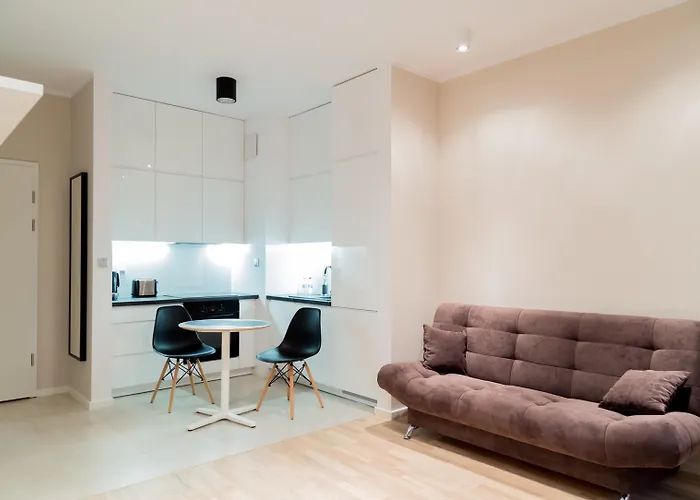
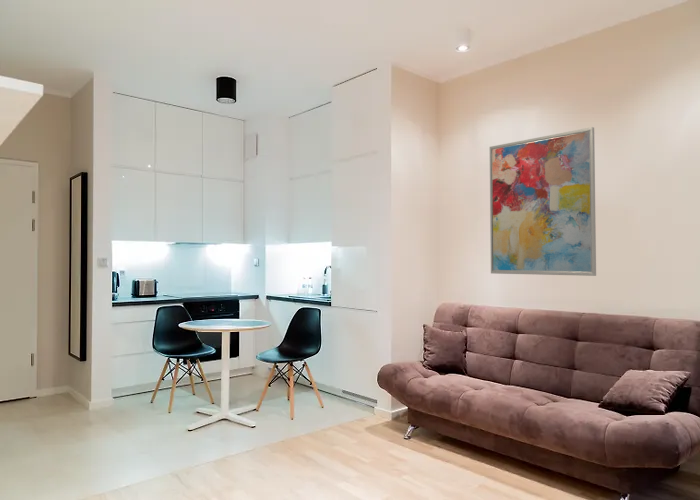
+ wall art [489,126,597,277]
